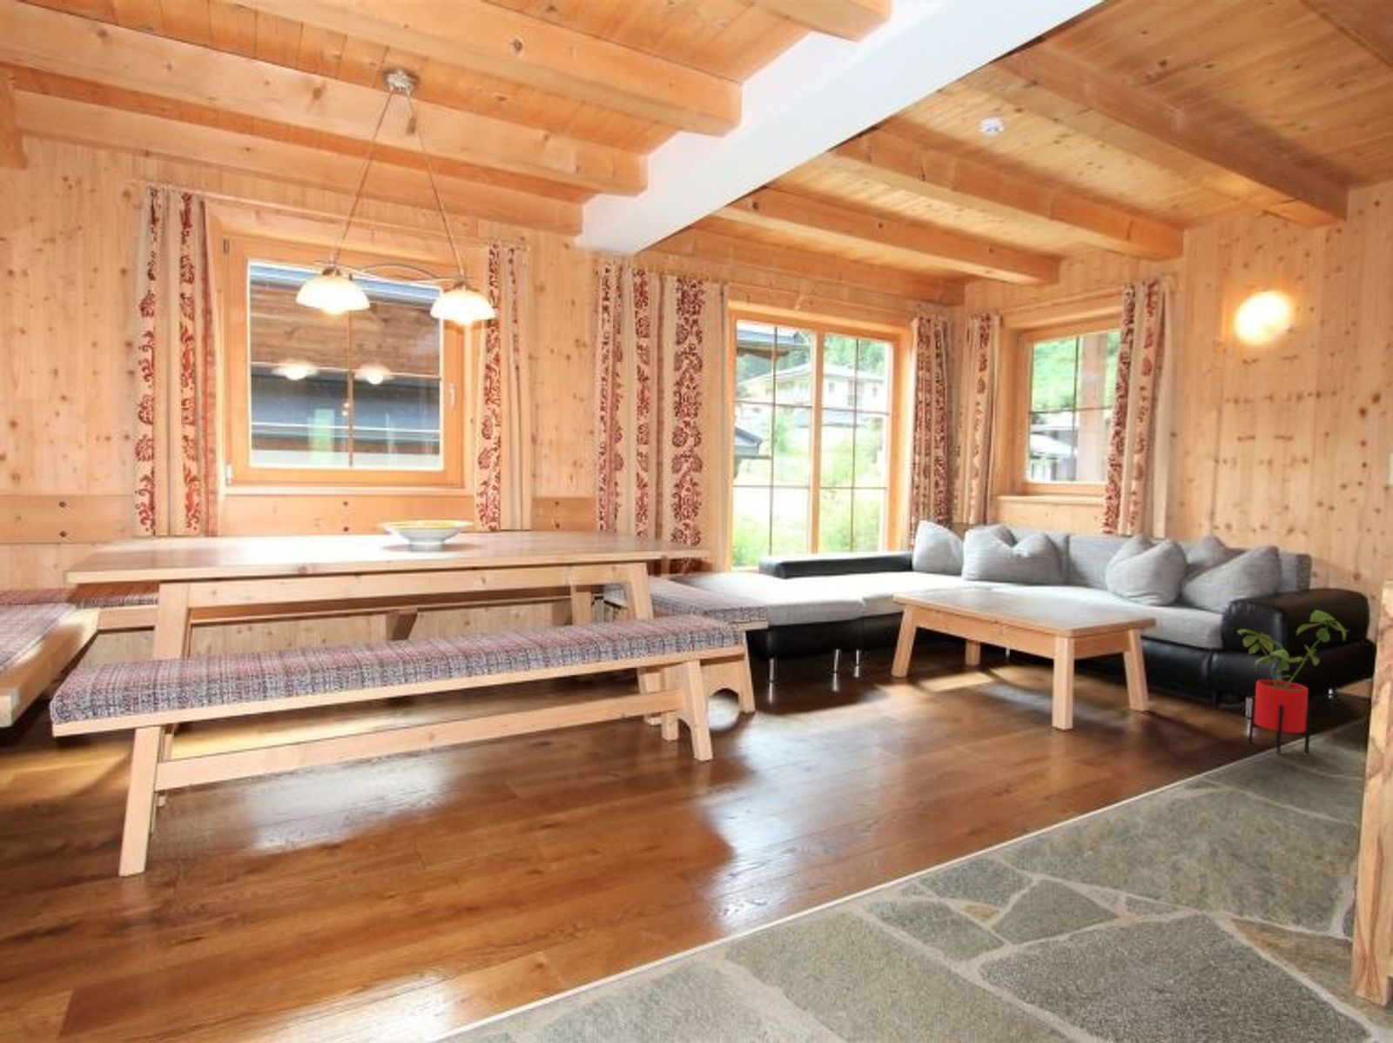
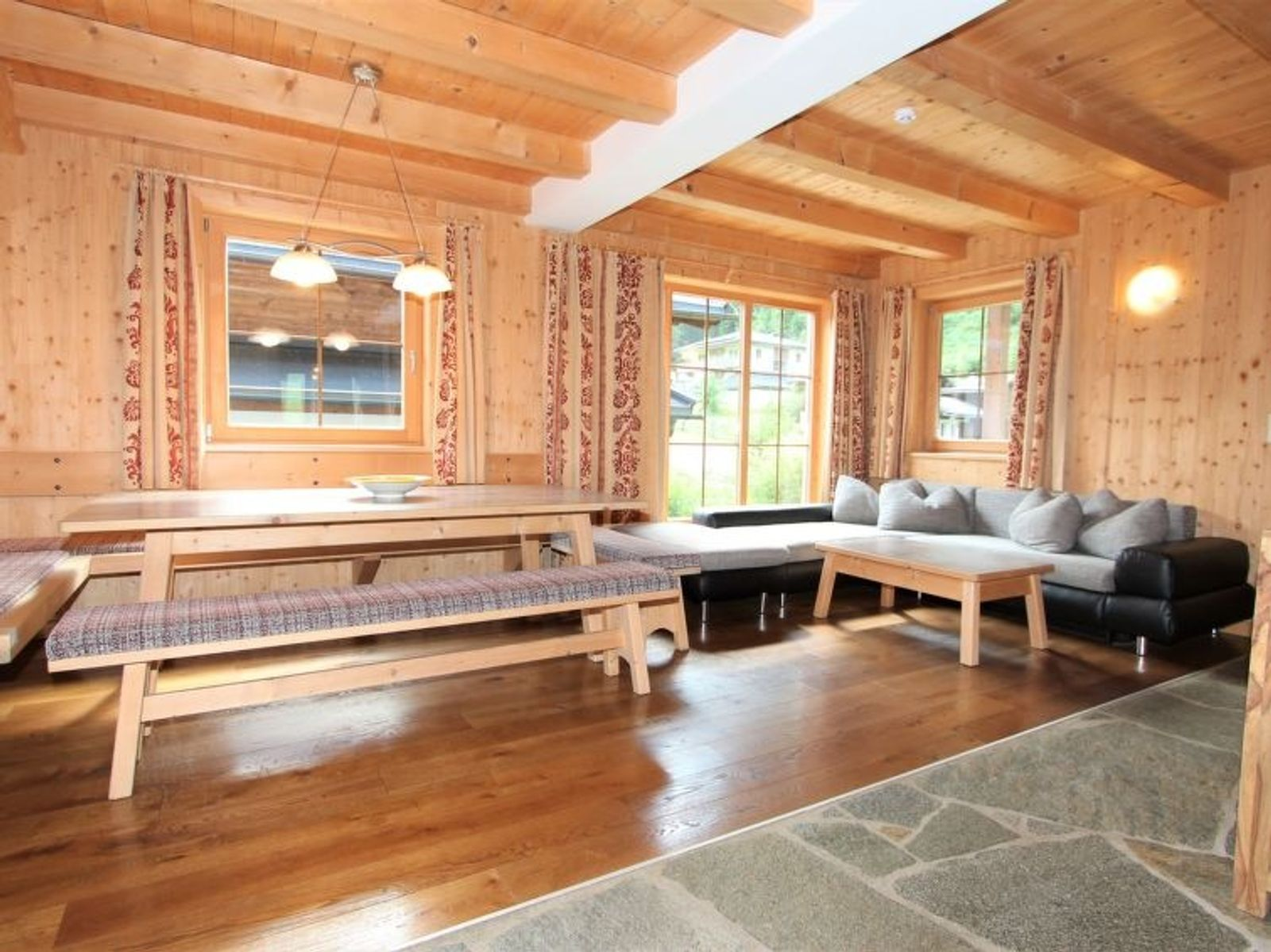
- house plant [1237,609,1349,755]
